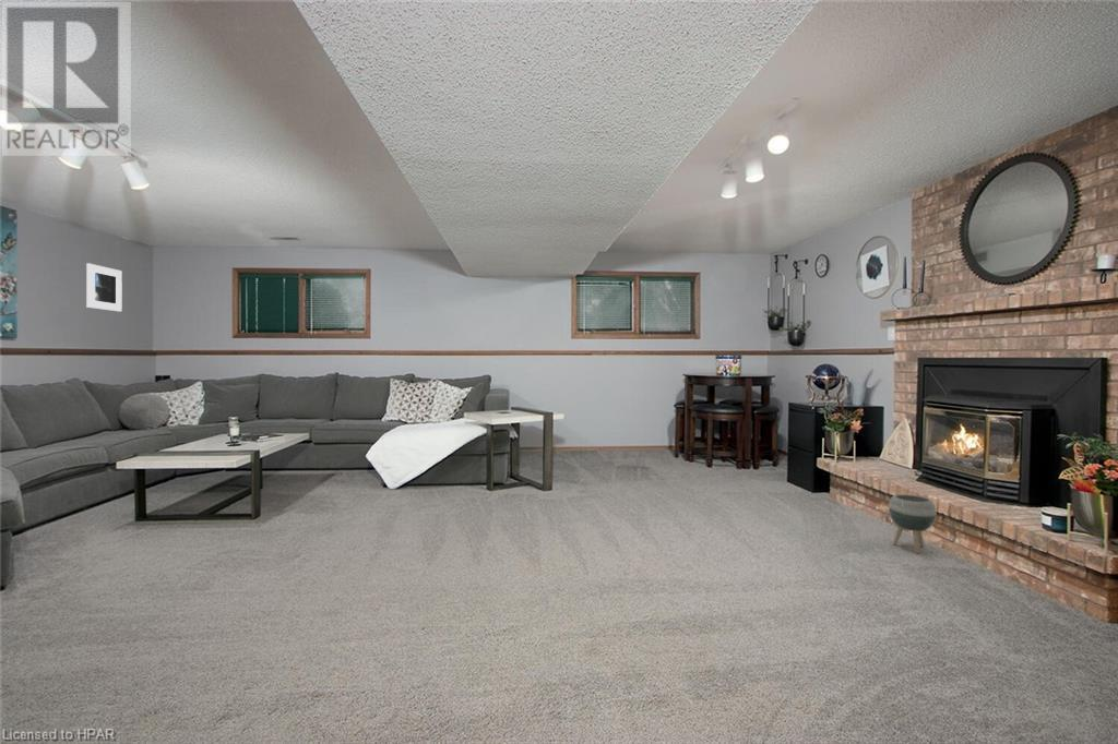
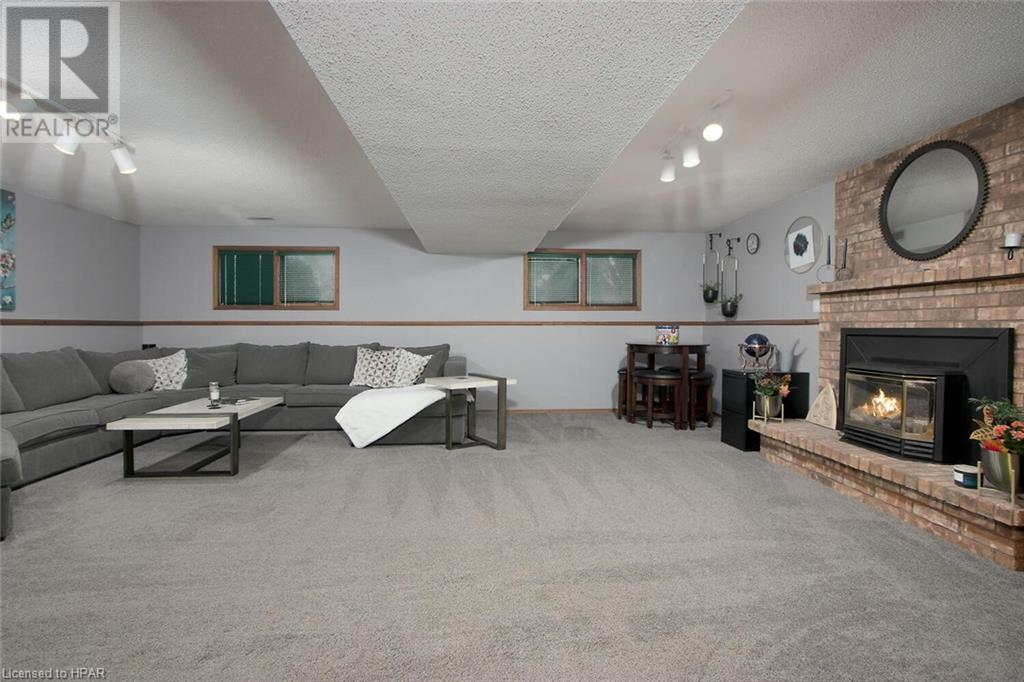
- planter [888,493,938,554]
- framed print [85,262,123,313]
